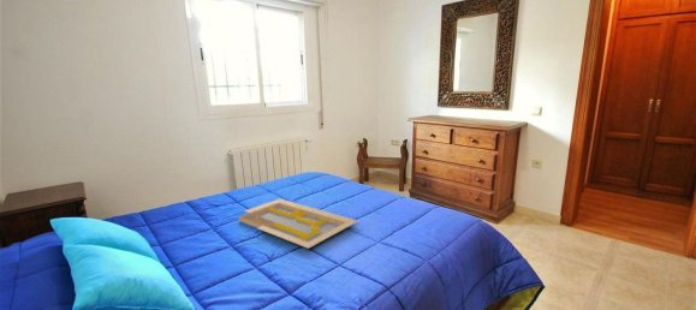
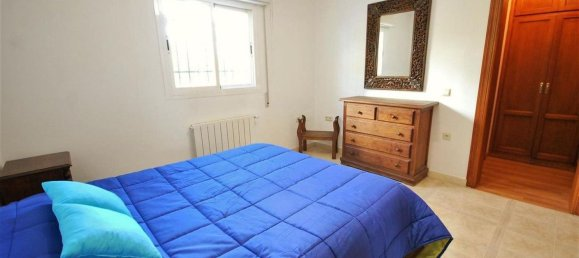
- serving tray [238,197,358,250]
